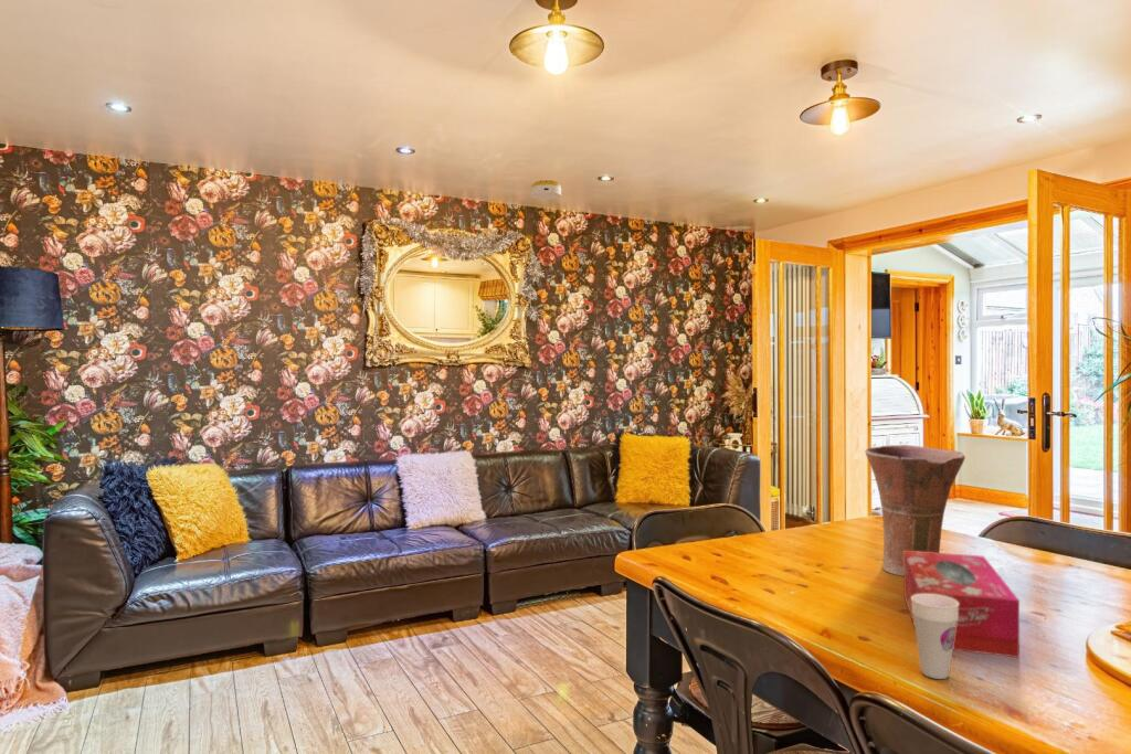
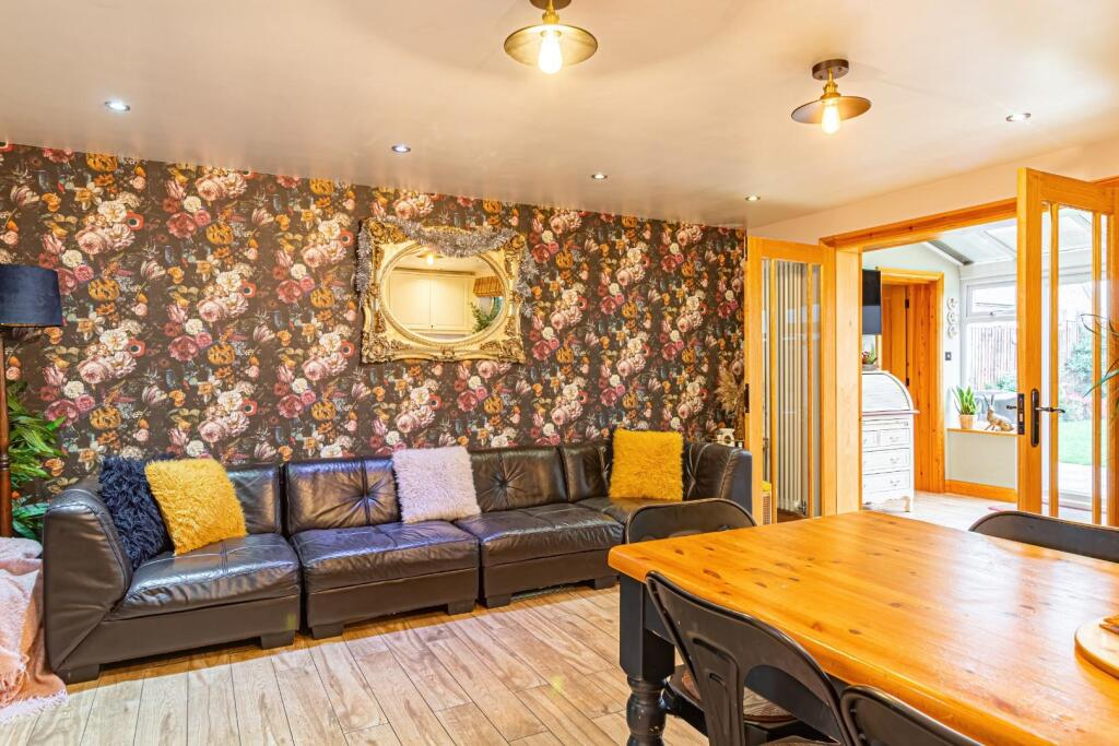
- vase [864,444,966,577]
- cup [911,594,959,680]
- smoke detector [530,179,562,201]
- tissue box [902,551,1021,659]
